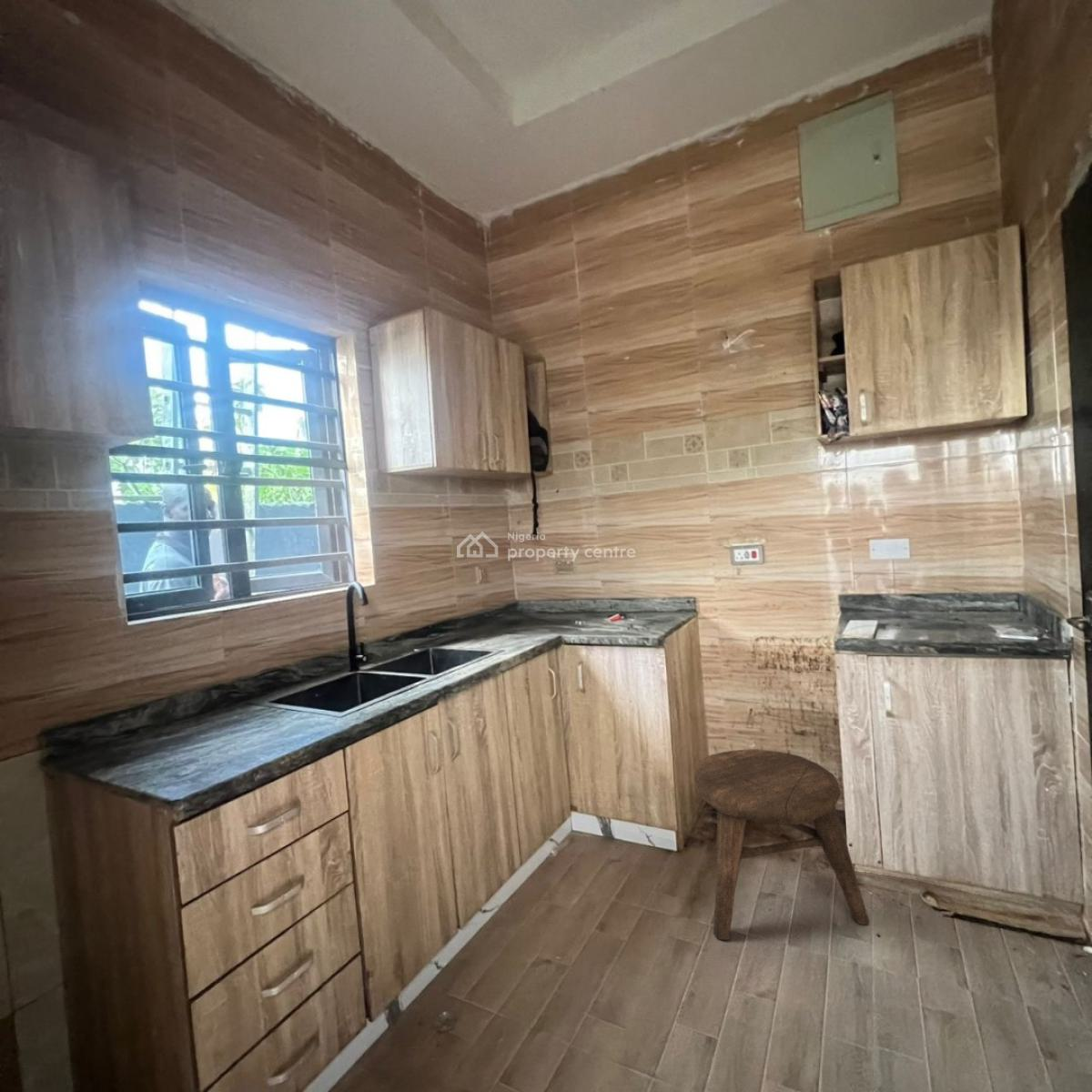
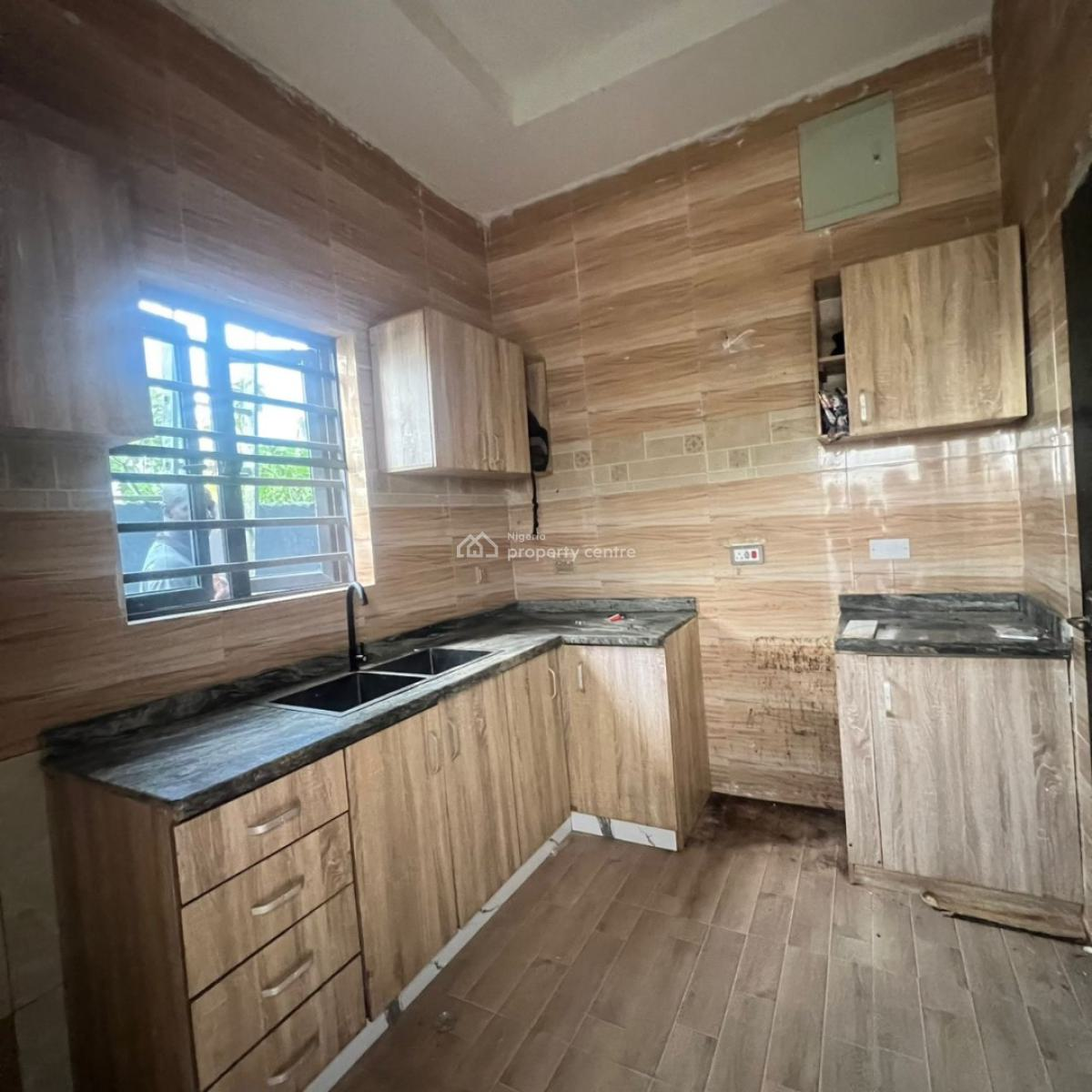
- stool [693,748,870,941]
